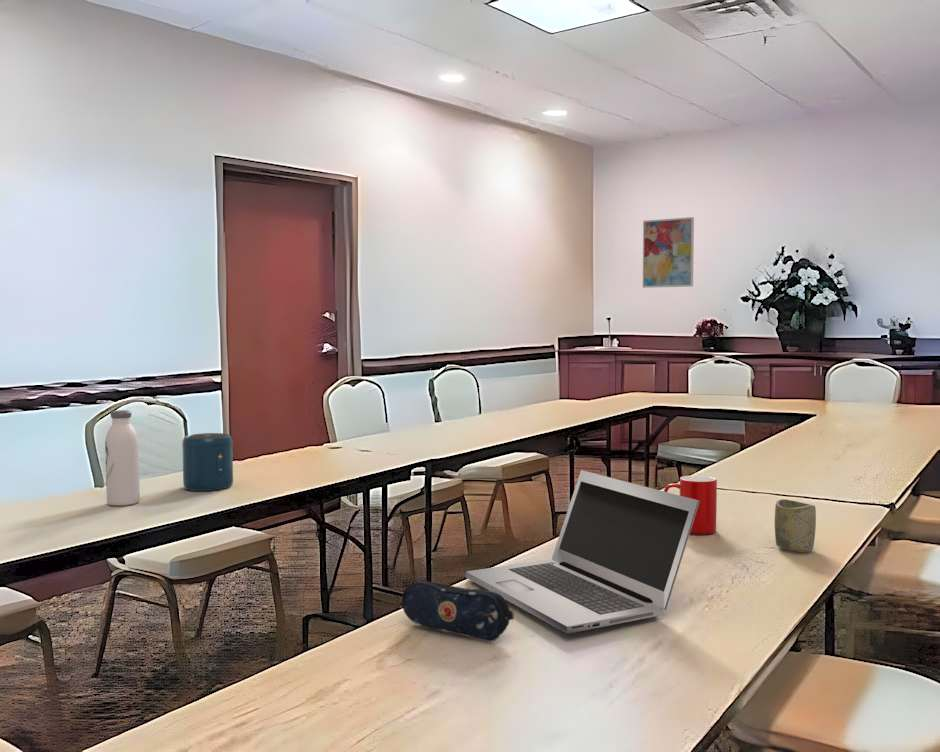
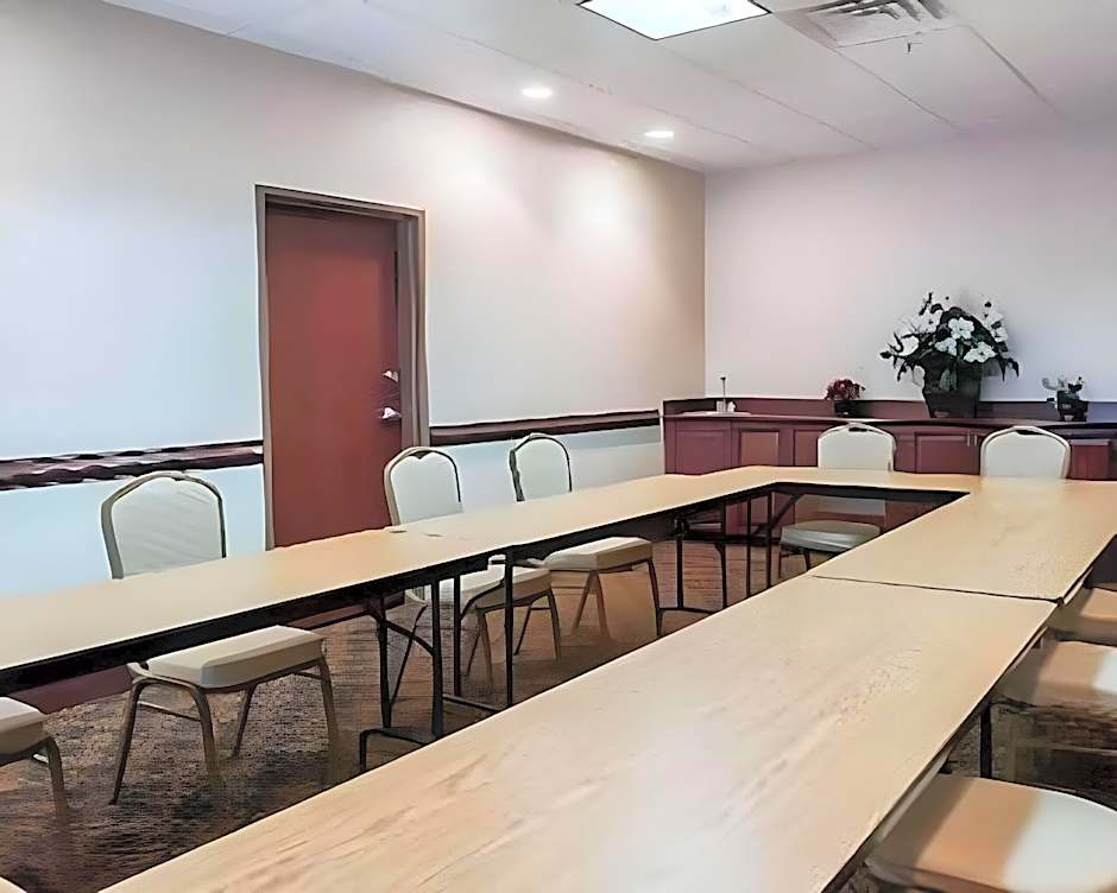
- pencil case [401,581,515,642]
- cup [663,475,718,535]
- laptop [465,469,700,635]
- wall art [642,216,695,289]
- water bottle [104,409,141,507]
- speaker [181,432,234,492]
- cup [774,498,817,554]
